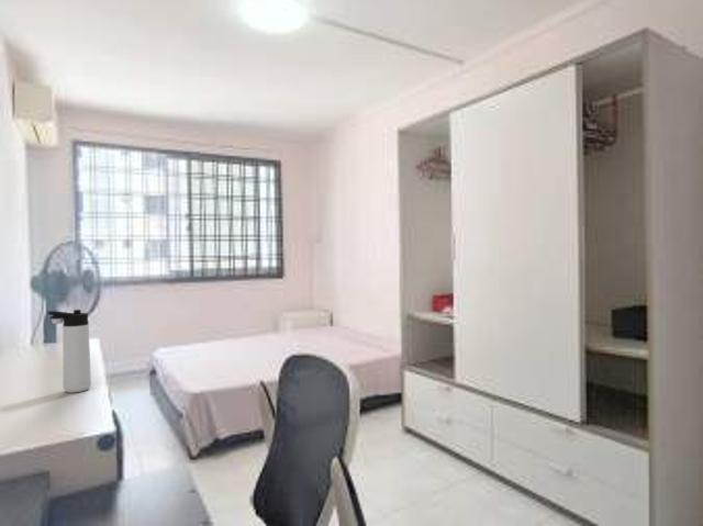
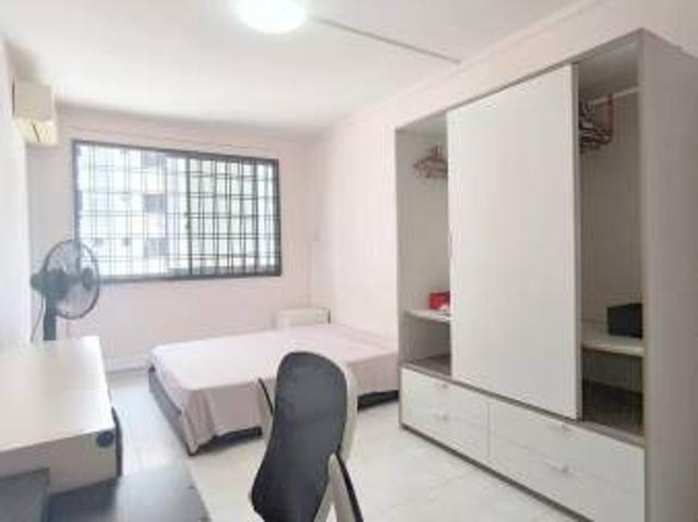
- thermos bottle [47,309,92,394]
